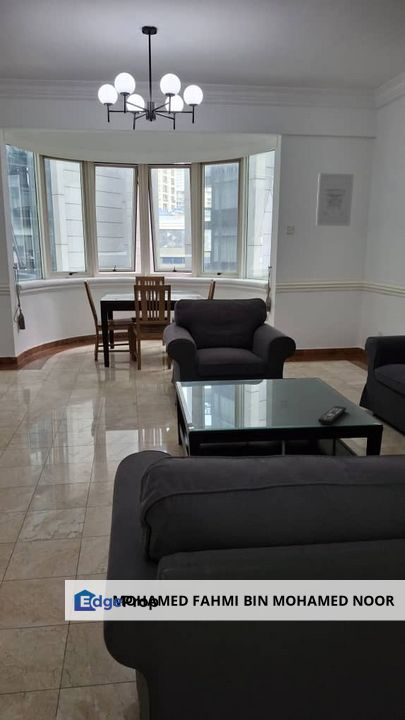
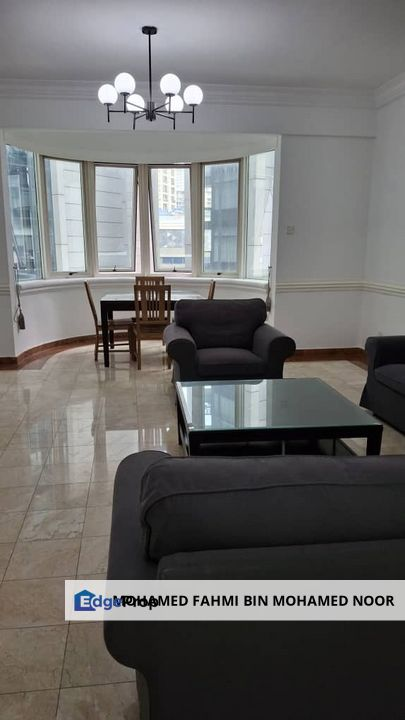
- remote control [317,405,347,425]
- wall art [315,172,355,227]
